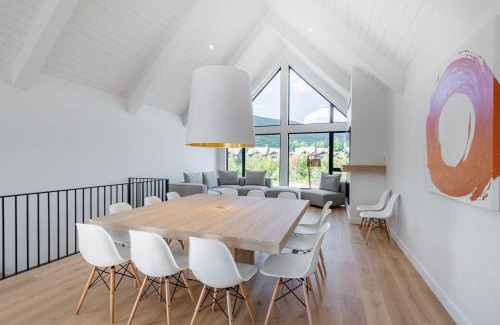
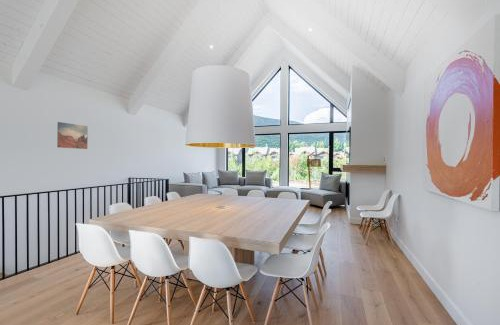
+ wall art [56,121,89,150]
